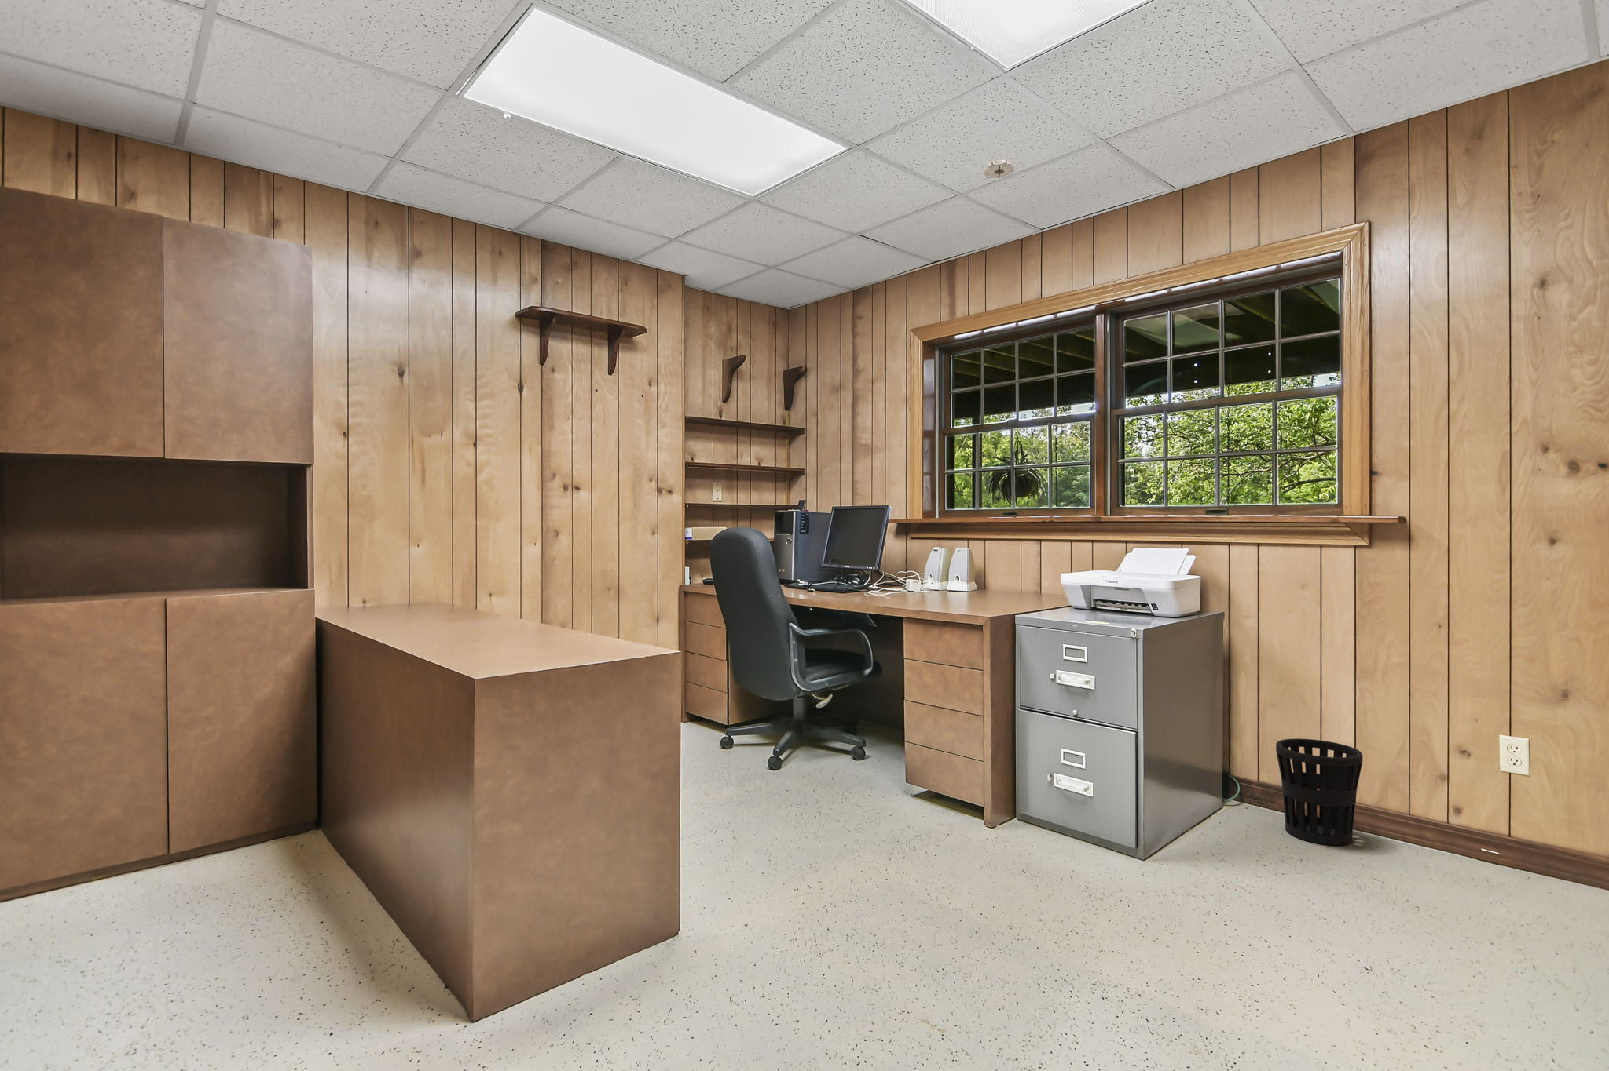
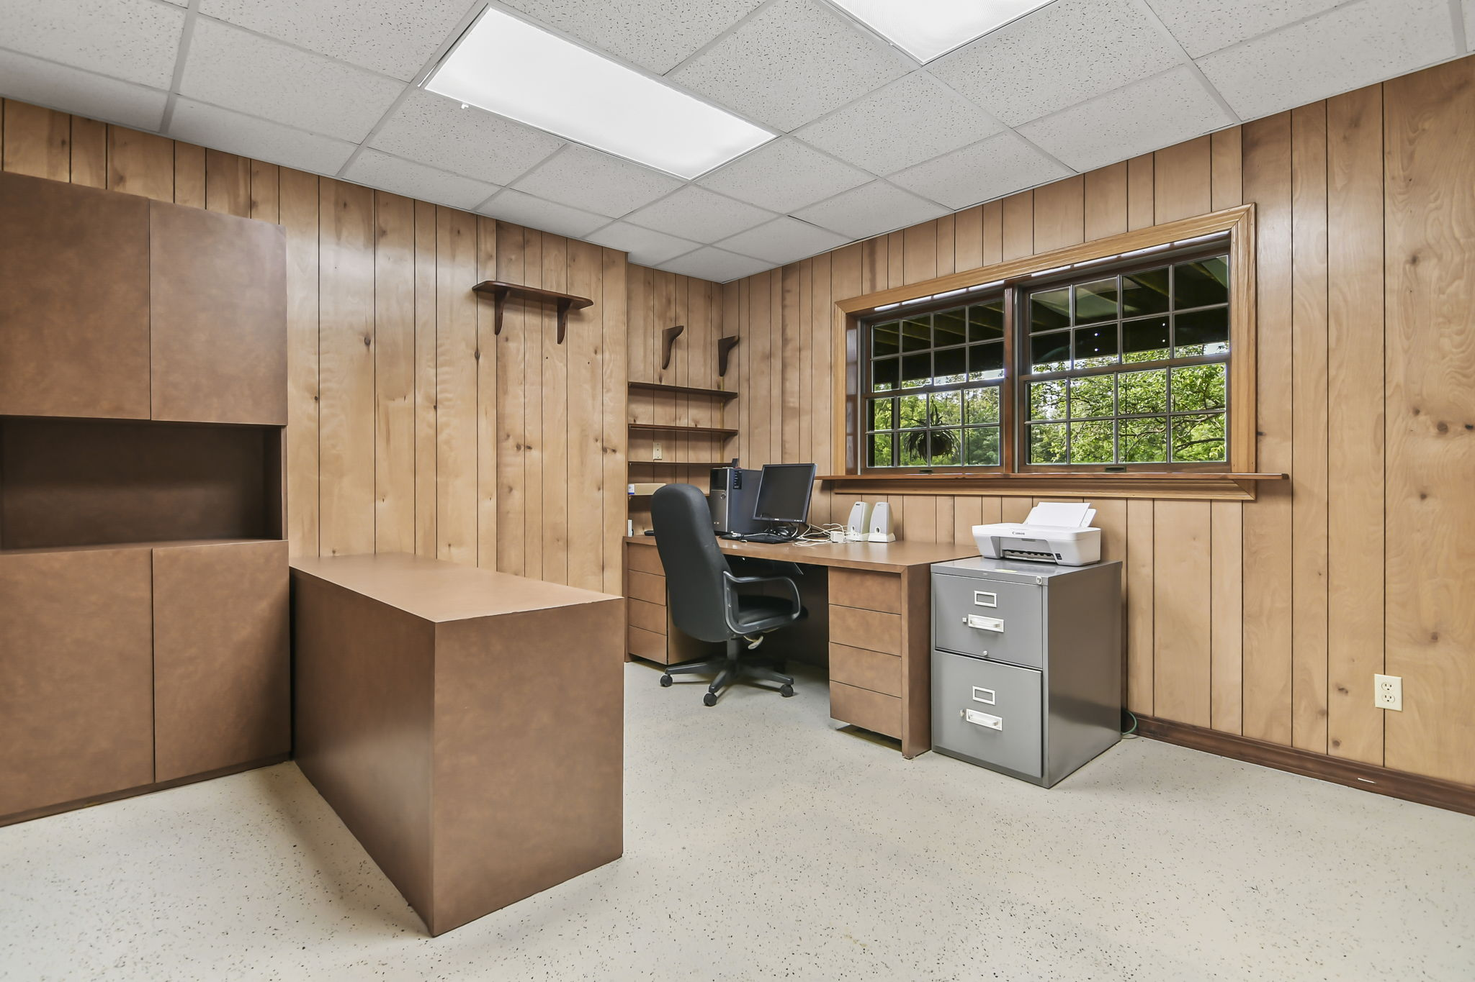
- smoke detector [982,158,1016,182]
- wastebasket [1275,738,1363,846]
